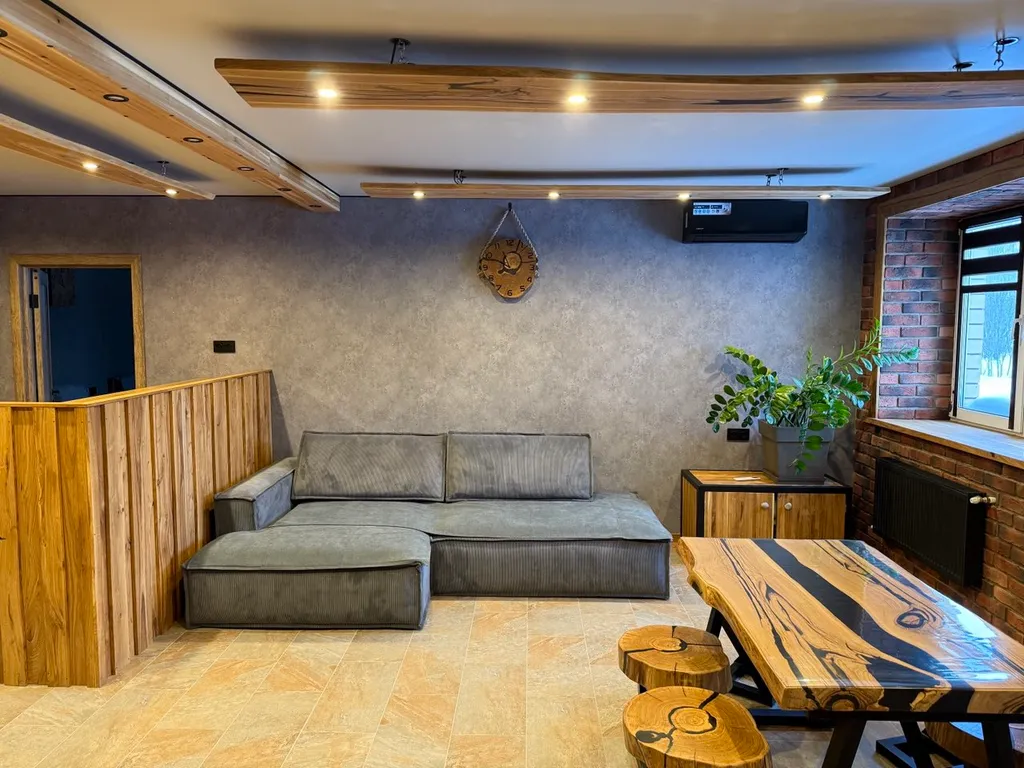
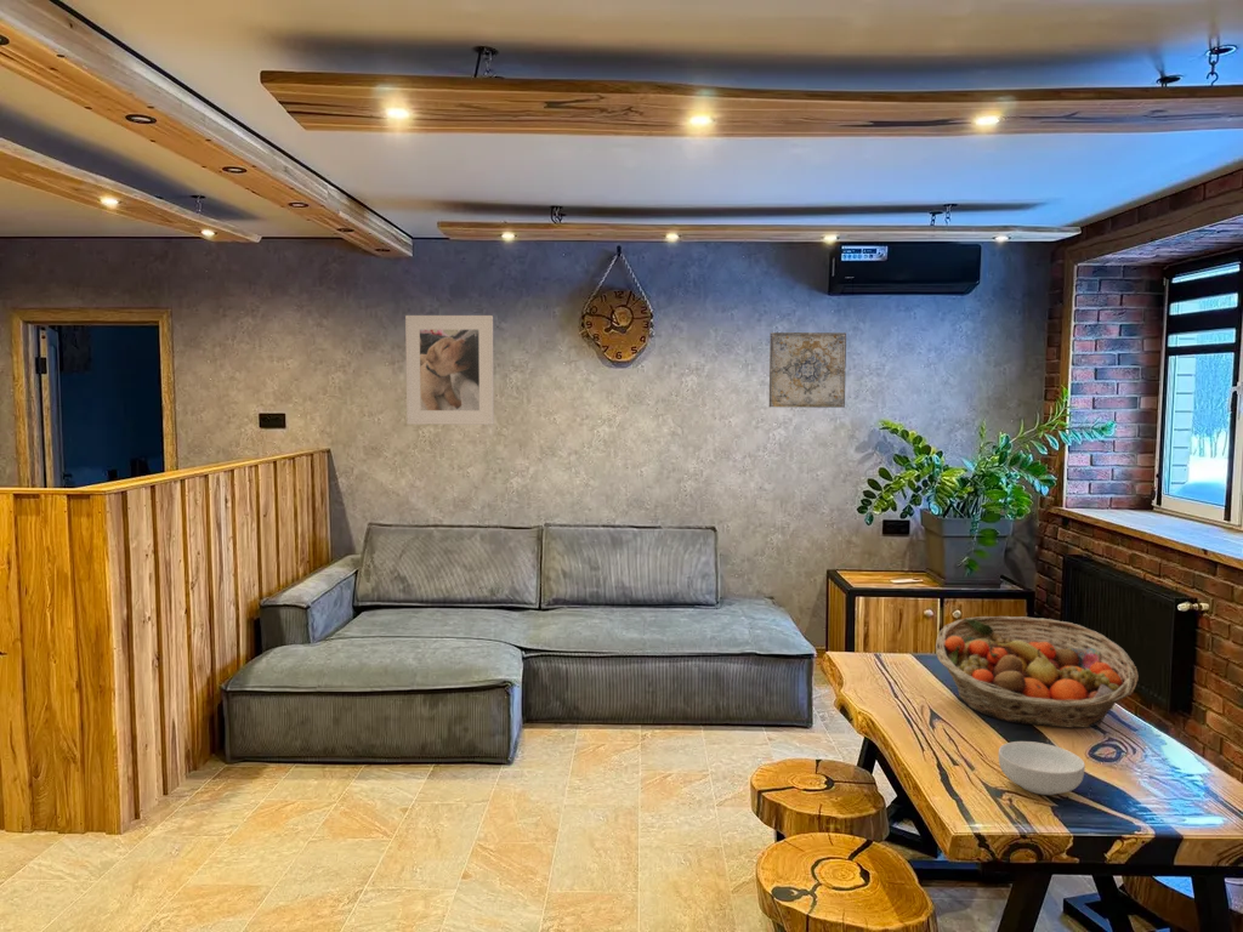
+ cereal bowl [998,740,1086,796]
+ wall art [768,331,847,409]
+ fruit basket [935,615,1140,729]
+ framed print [404,314,495,426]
